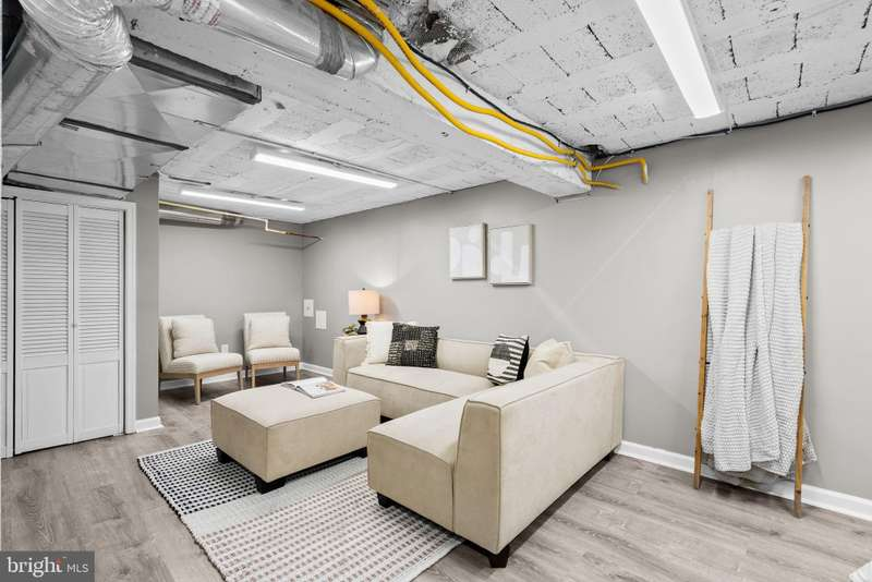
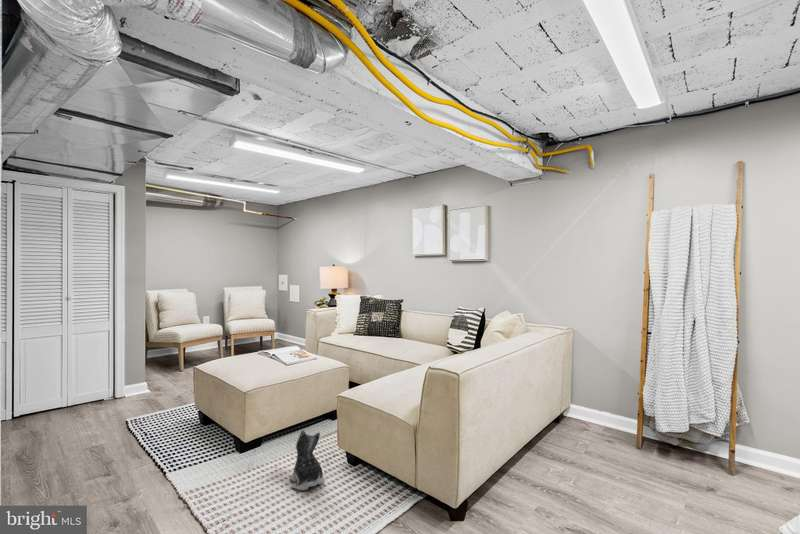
+ plush toy [289,429,325,491]
